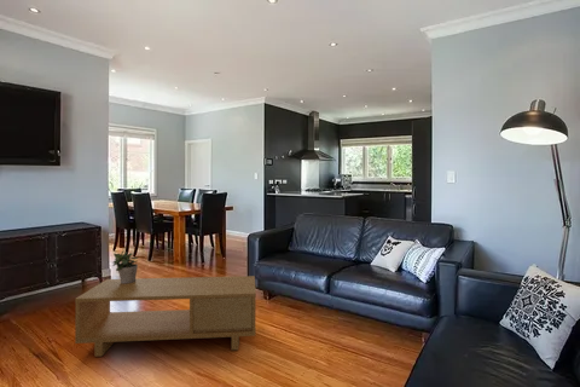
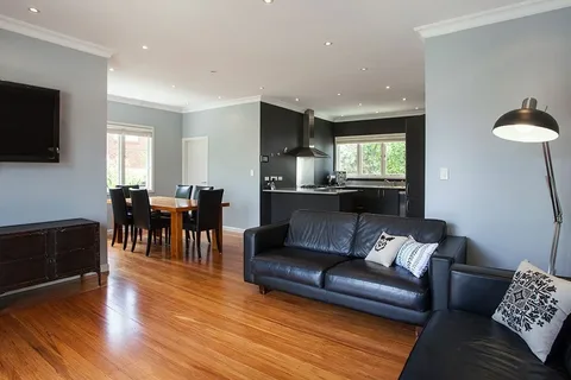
- coffee table [74,275,257,358]
- potted plant [111,250,139,283]
